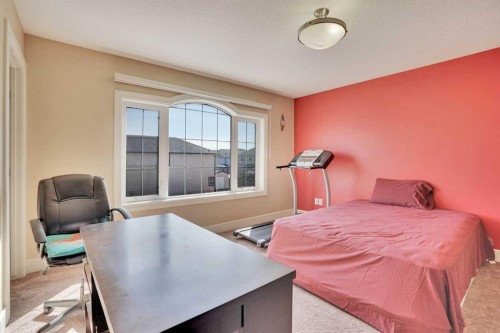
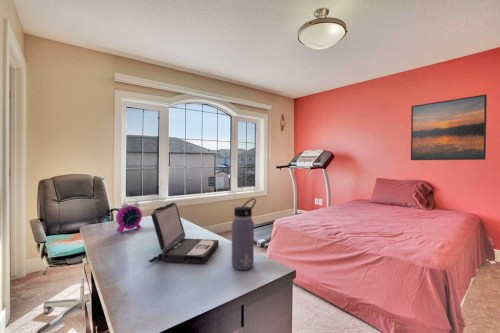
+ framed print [410,93,488,161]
+ alarm clock [115,197,143,234]
+ water bottle [231,197,257,271]
+ laptop [147,202,220,264]
